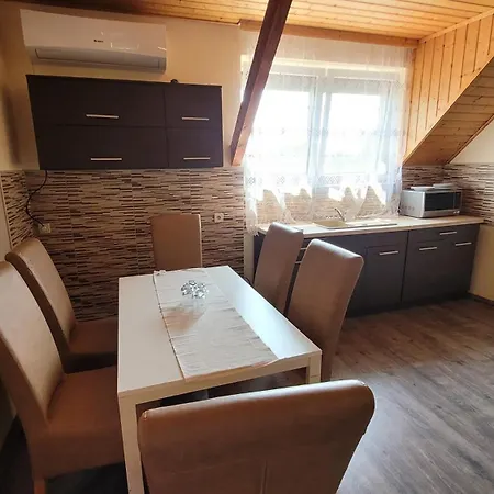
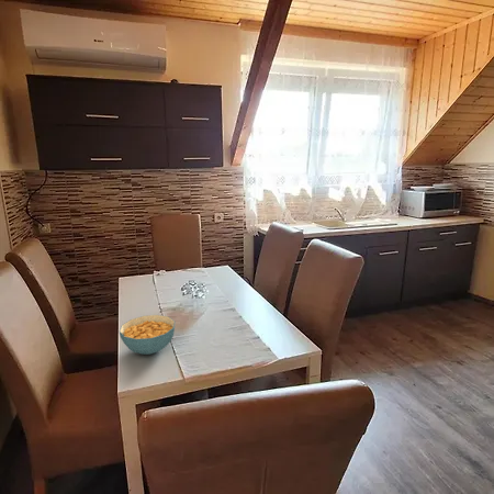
+ cereal bowl [119,314,176,356]
